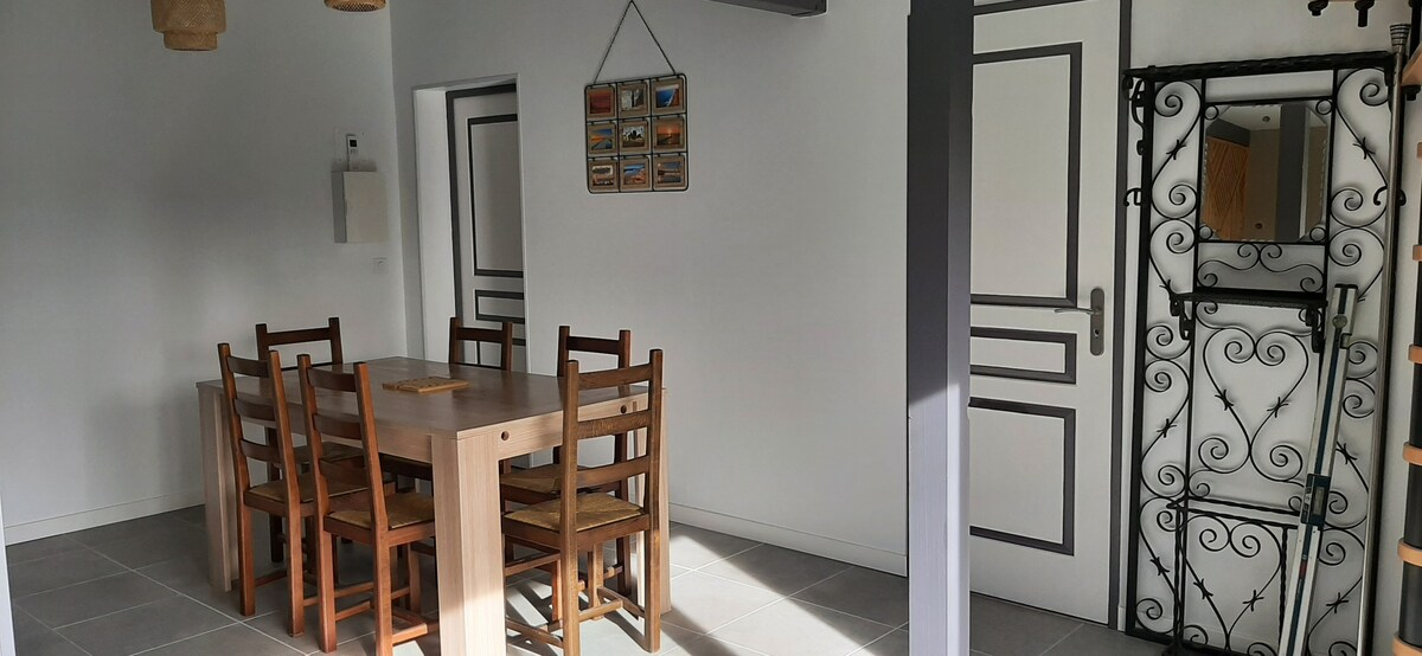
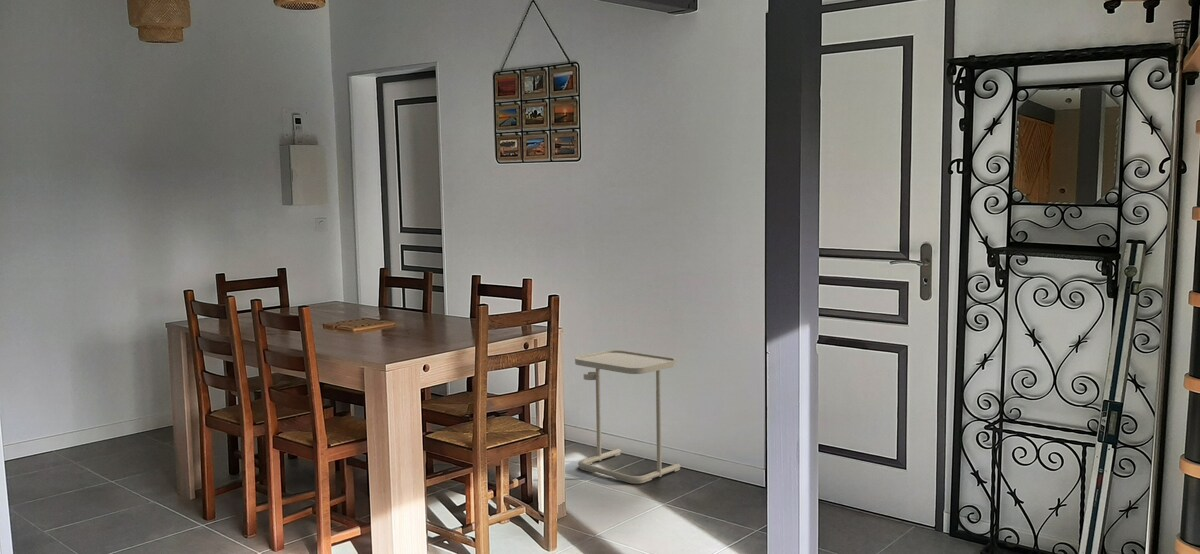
+ side table [574,349,681,484]
